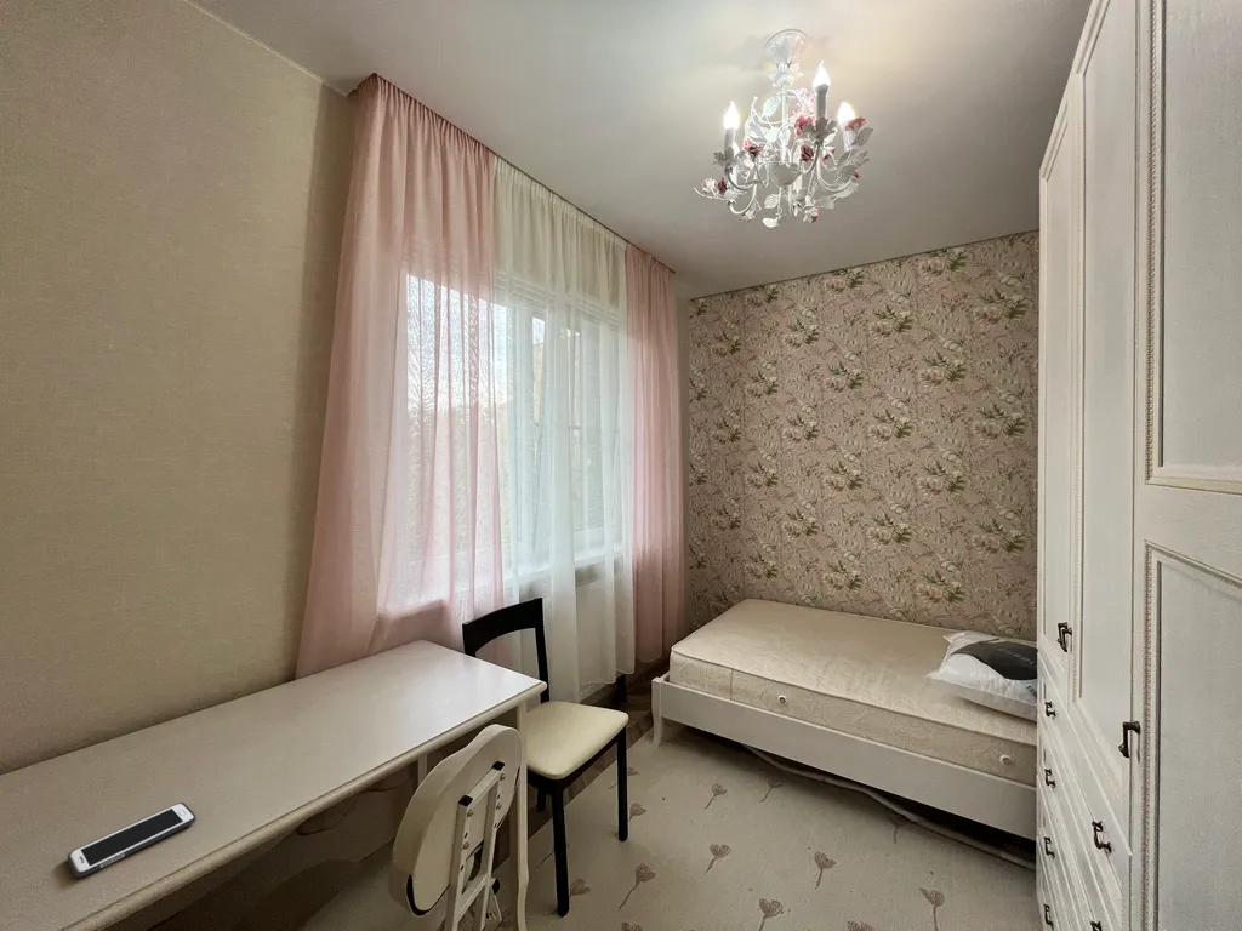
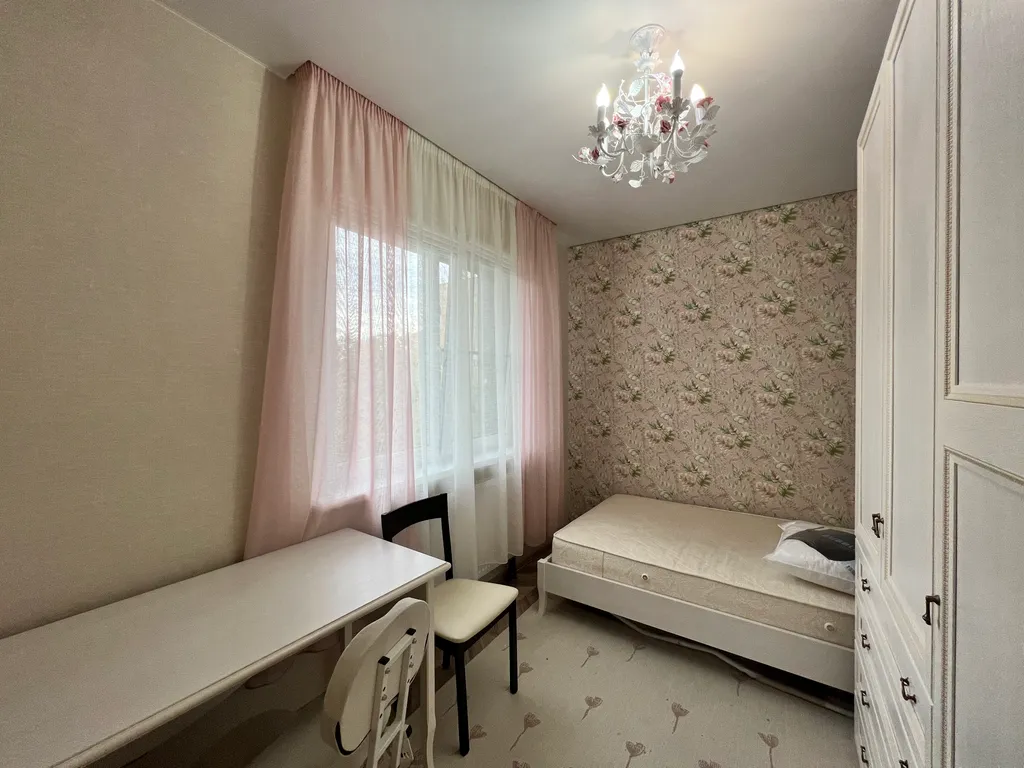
- cell phone [67,801,198,879]
